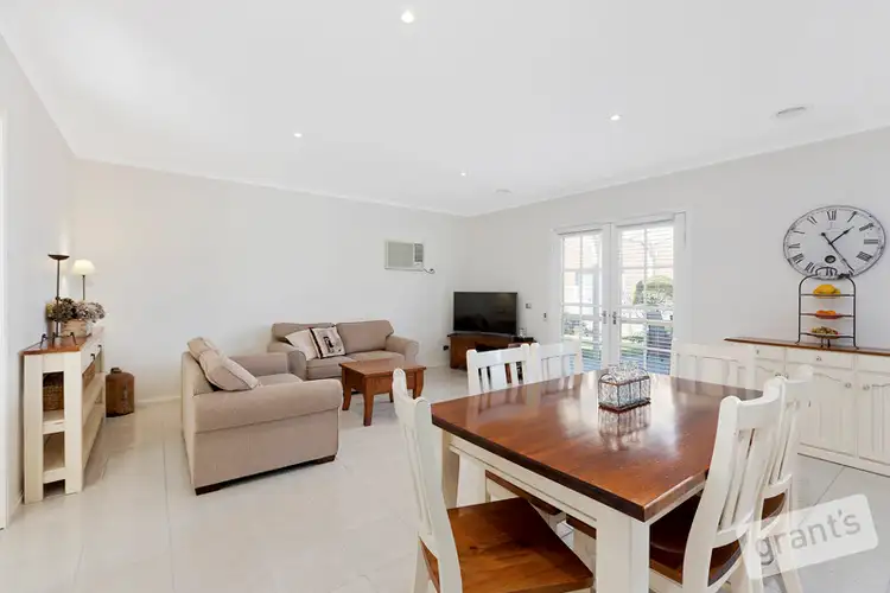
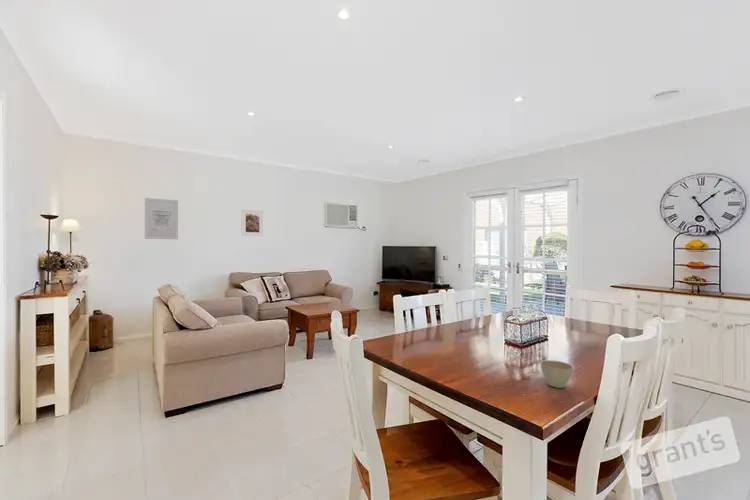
+ wall art [144,197,179,240]
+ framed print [240,209,264,237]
+ flower pot [540,359,574,389]
